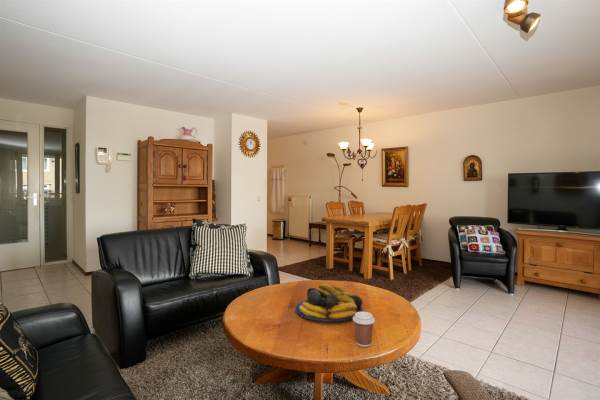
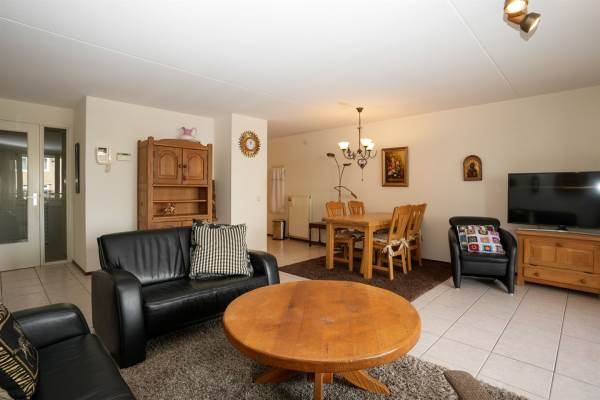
- coffee cup [352,311,376,348]
- fruit bowl [294,283,364,322]
